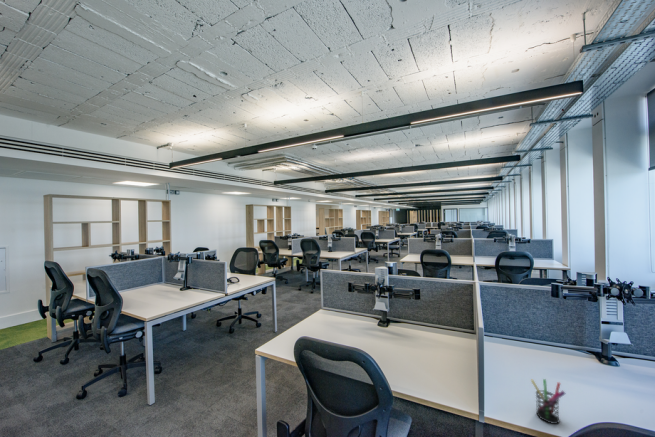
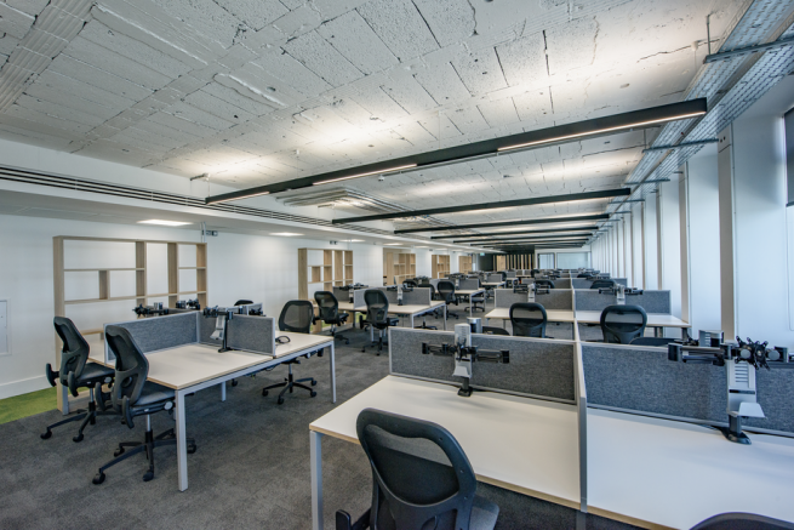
- pen holder [530,378,566,425]
